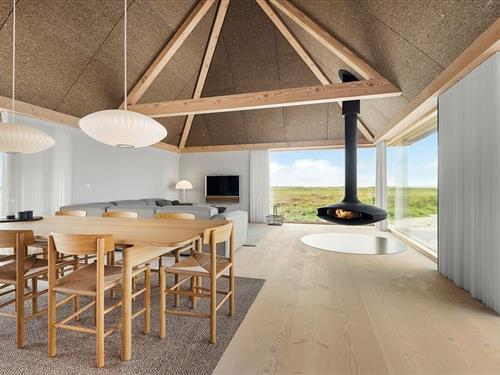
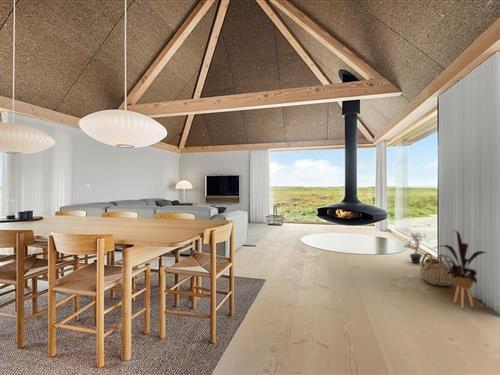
+ basket [419,252,454,287]
+ potted plant [403,231,427,264]
+ house plant [431,229,487,310]
